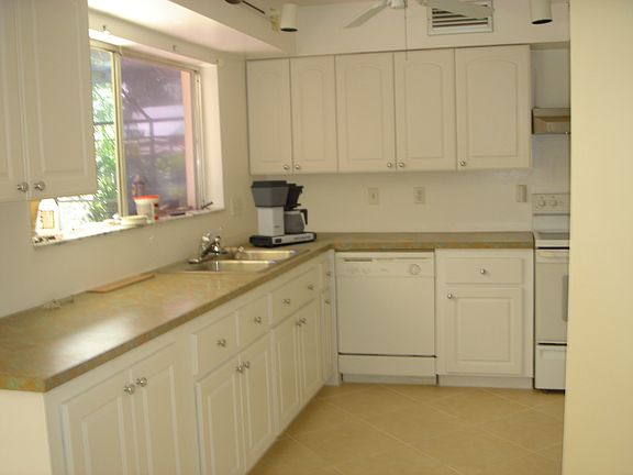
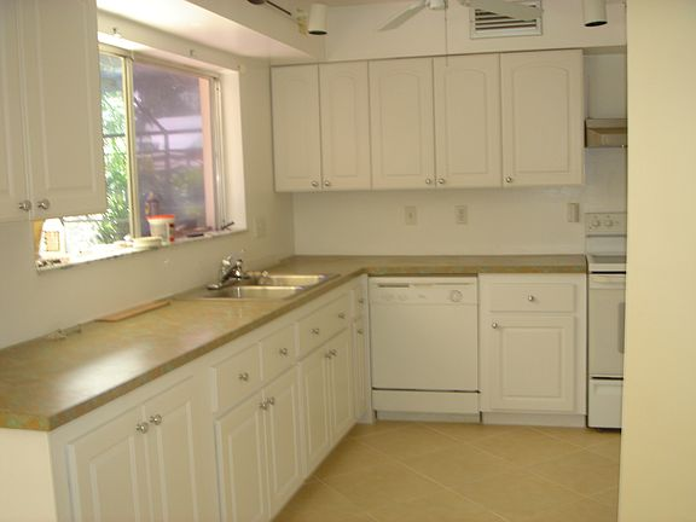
- coffee maker [248,179,318,248]
